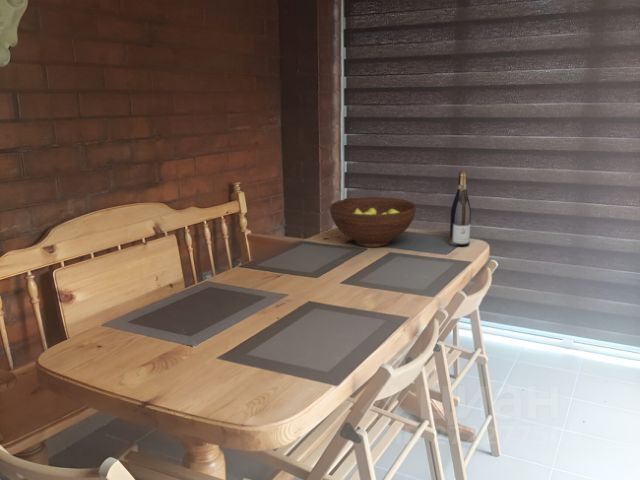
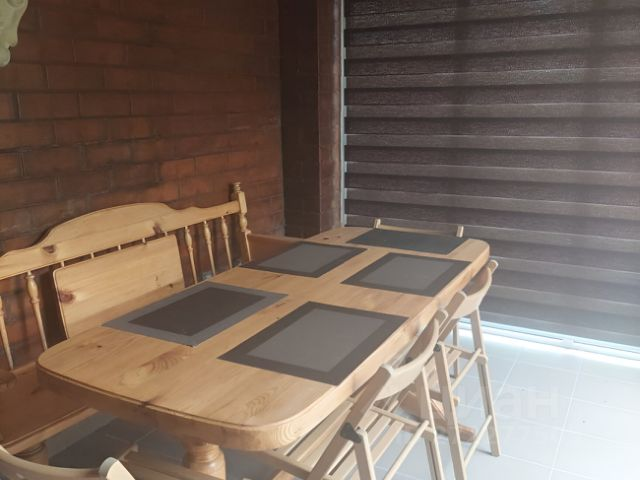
- wine bottle [449,170,472,248]
- fruit bowl [329,196,417,248]
